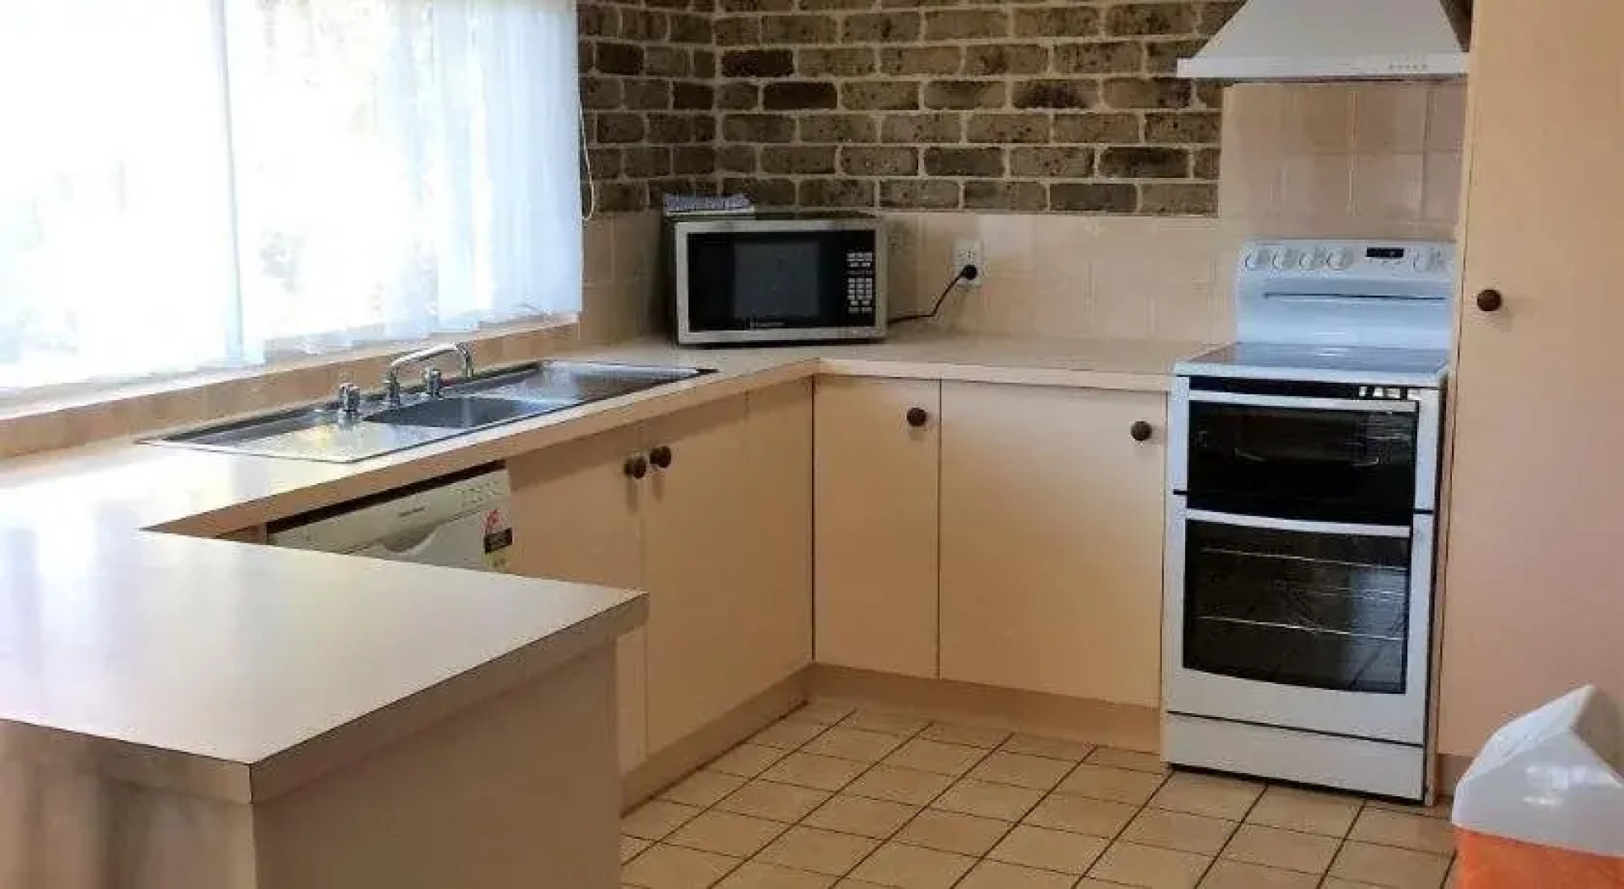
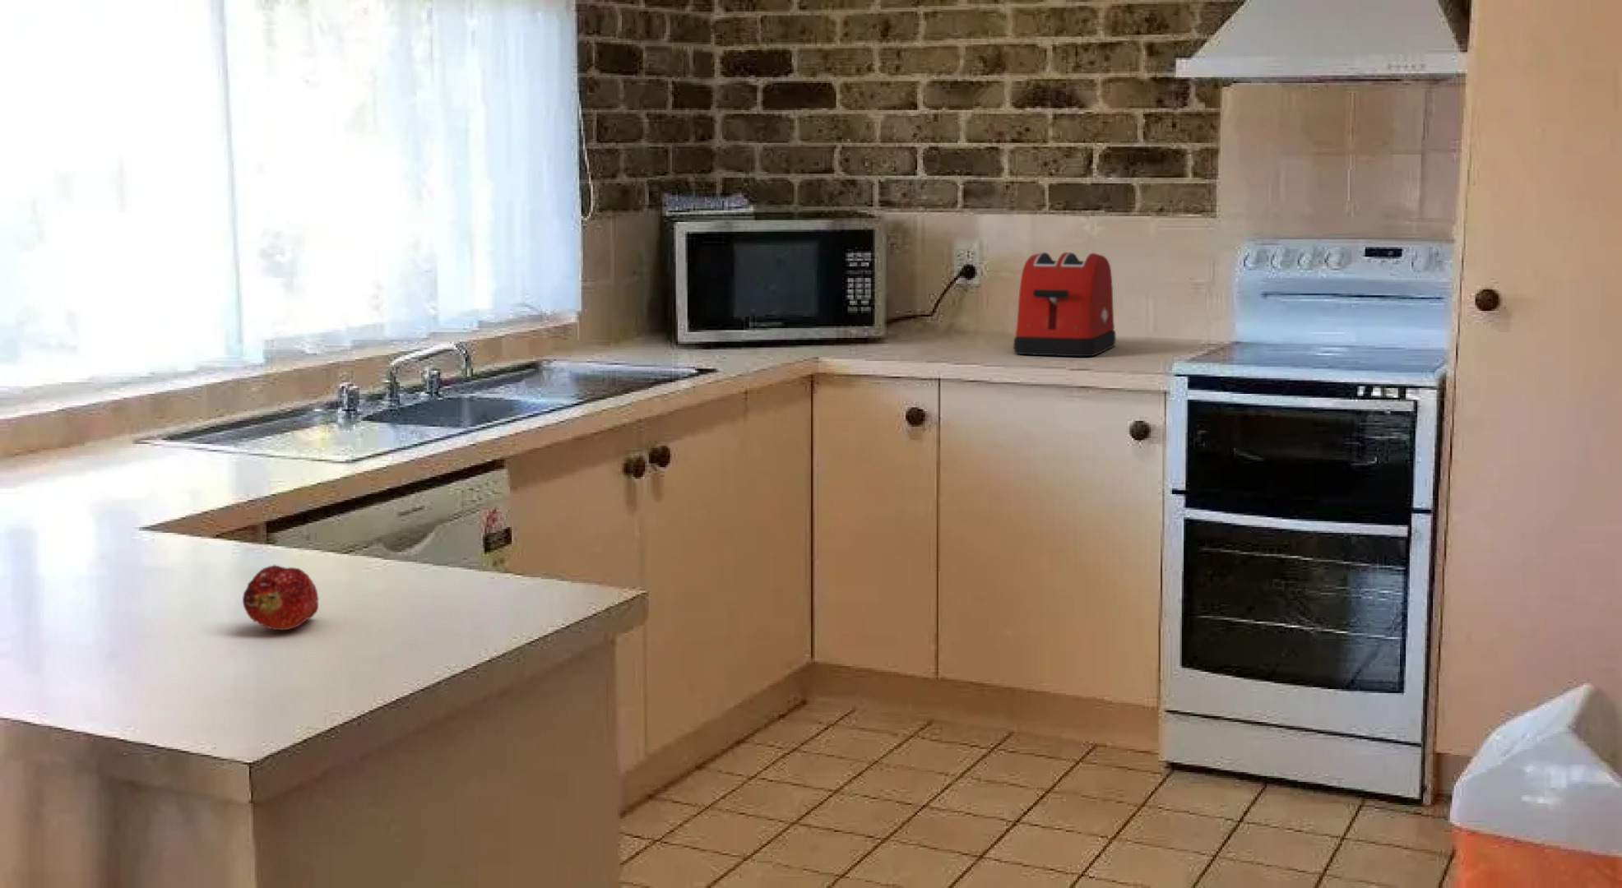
+ fruit [242,564,320,631]
+ toaster [1013,252,1117,357]
